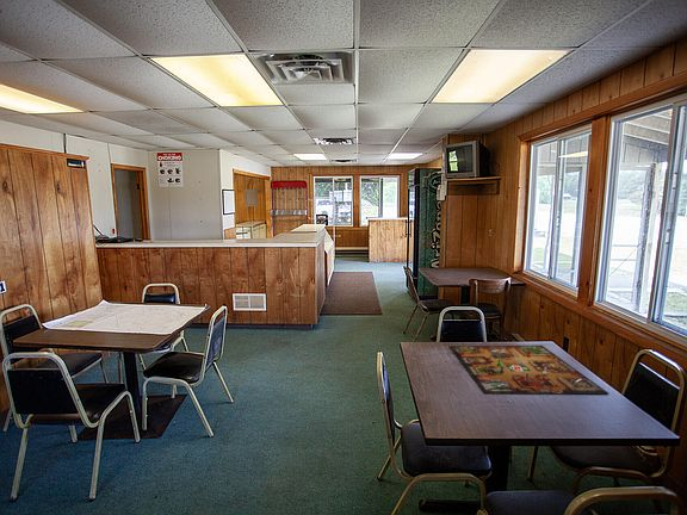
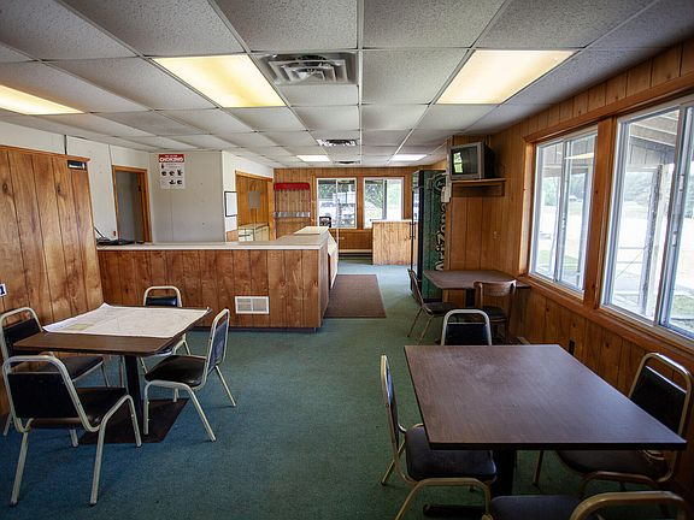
- gameboard [447,345,609,396]
